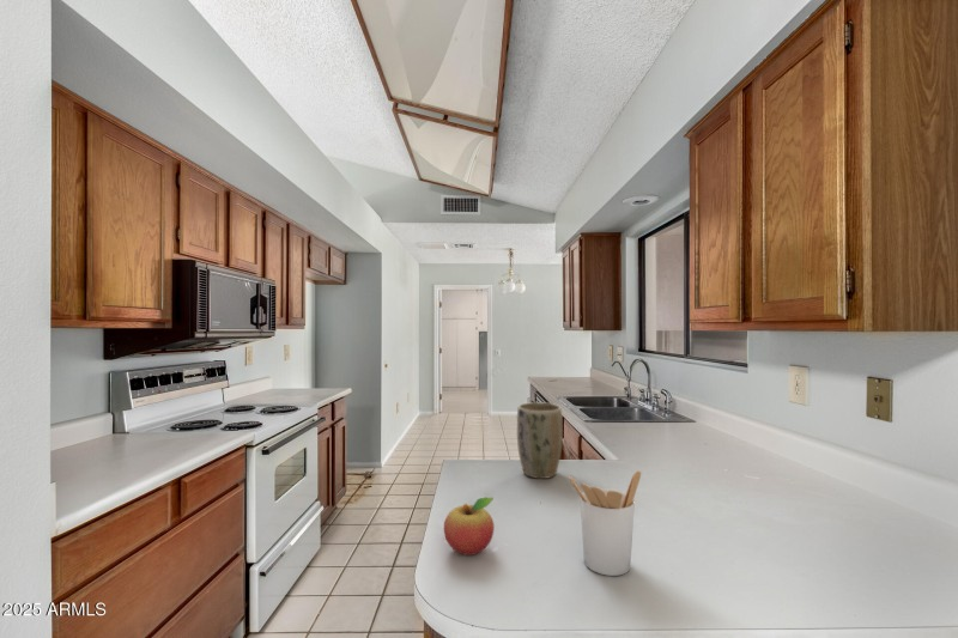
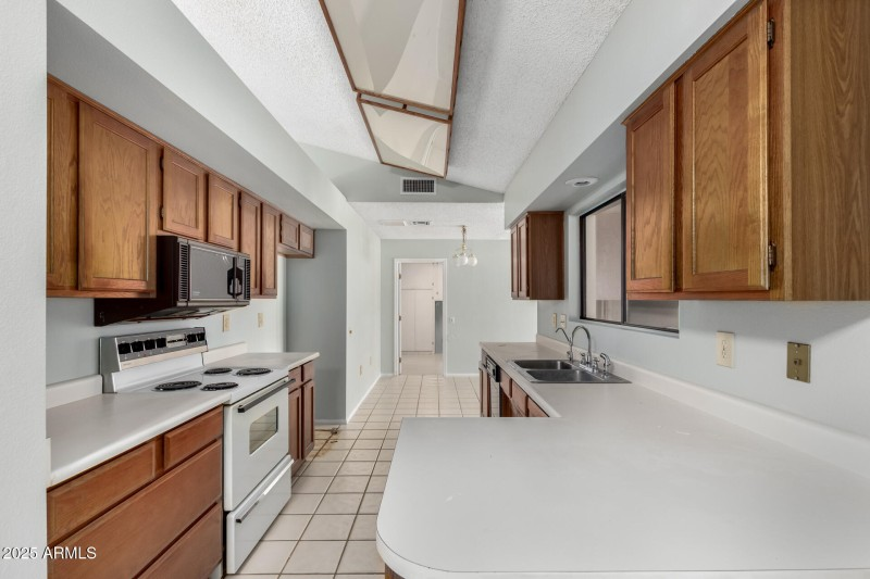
- utensil holder [568,469,642,577]
- fruit [443,496,495,557]
- plant pot [516,401,564,480]
